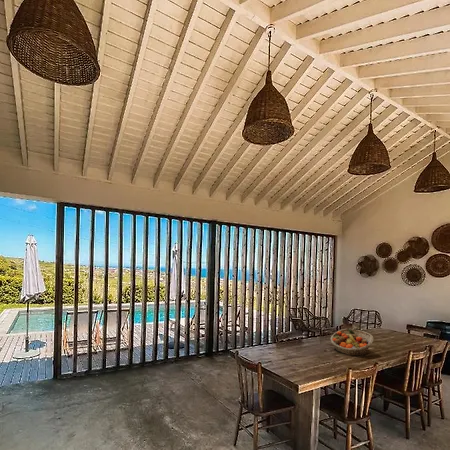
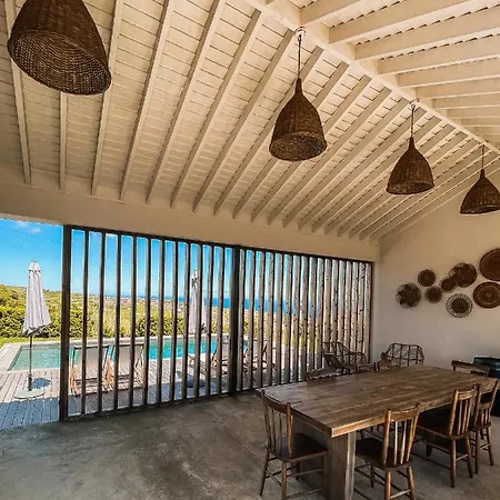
- fruit basket [329,328,374,357]
